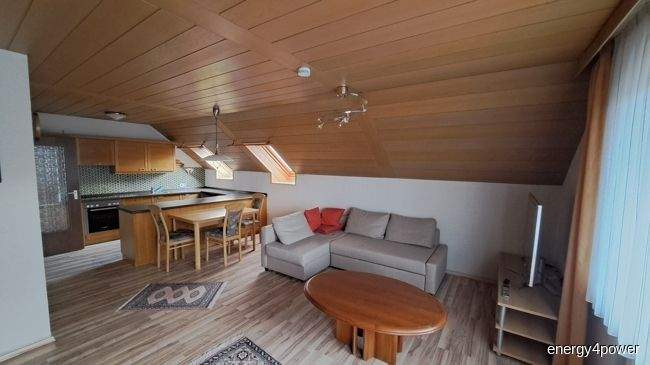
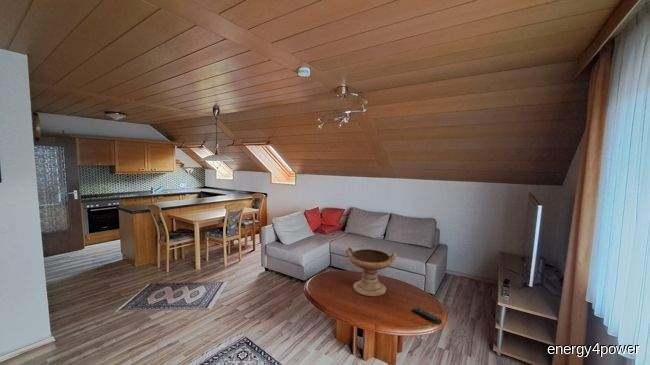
+ decorative bowl [345,246,398,297]
+ remote control [412,306,443,325]
